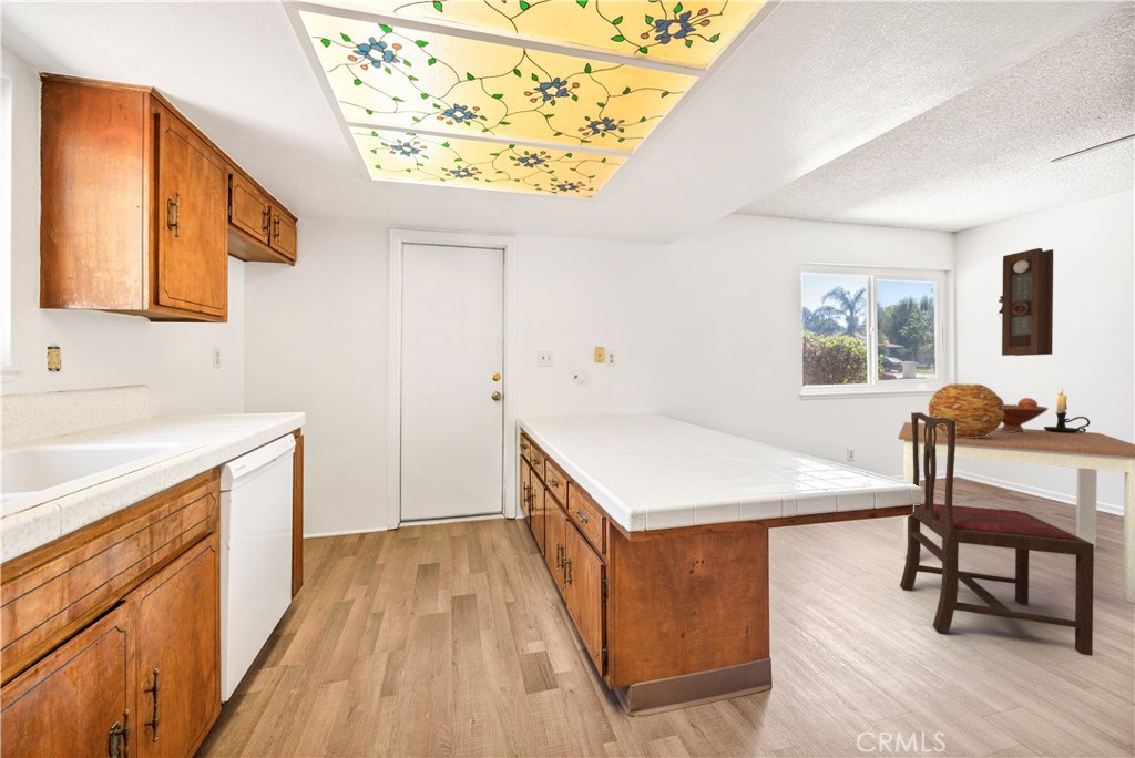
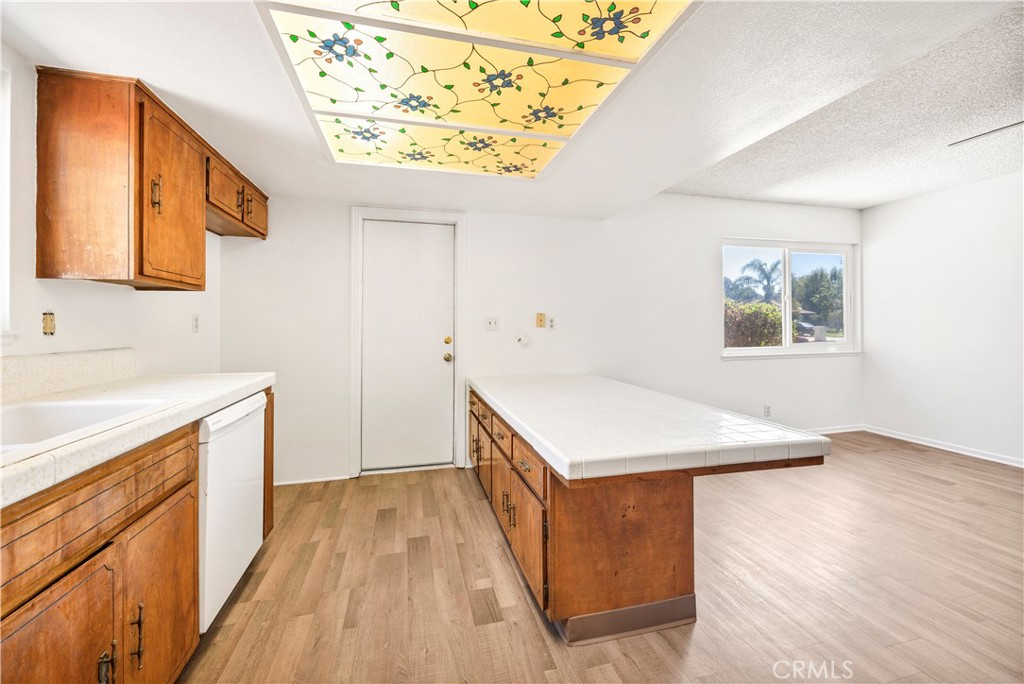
- pendulum clock [998,247,1054,357]
- dining table [898,421,1135,604]
- dining chair [899,411,1095,657]
- candle holder [1043,387,1091,433]
- fruit bowl [999,396,1050,433]
- vase [927,382,1004,438]
